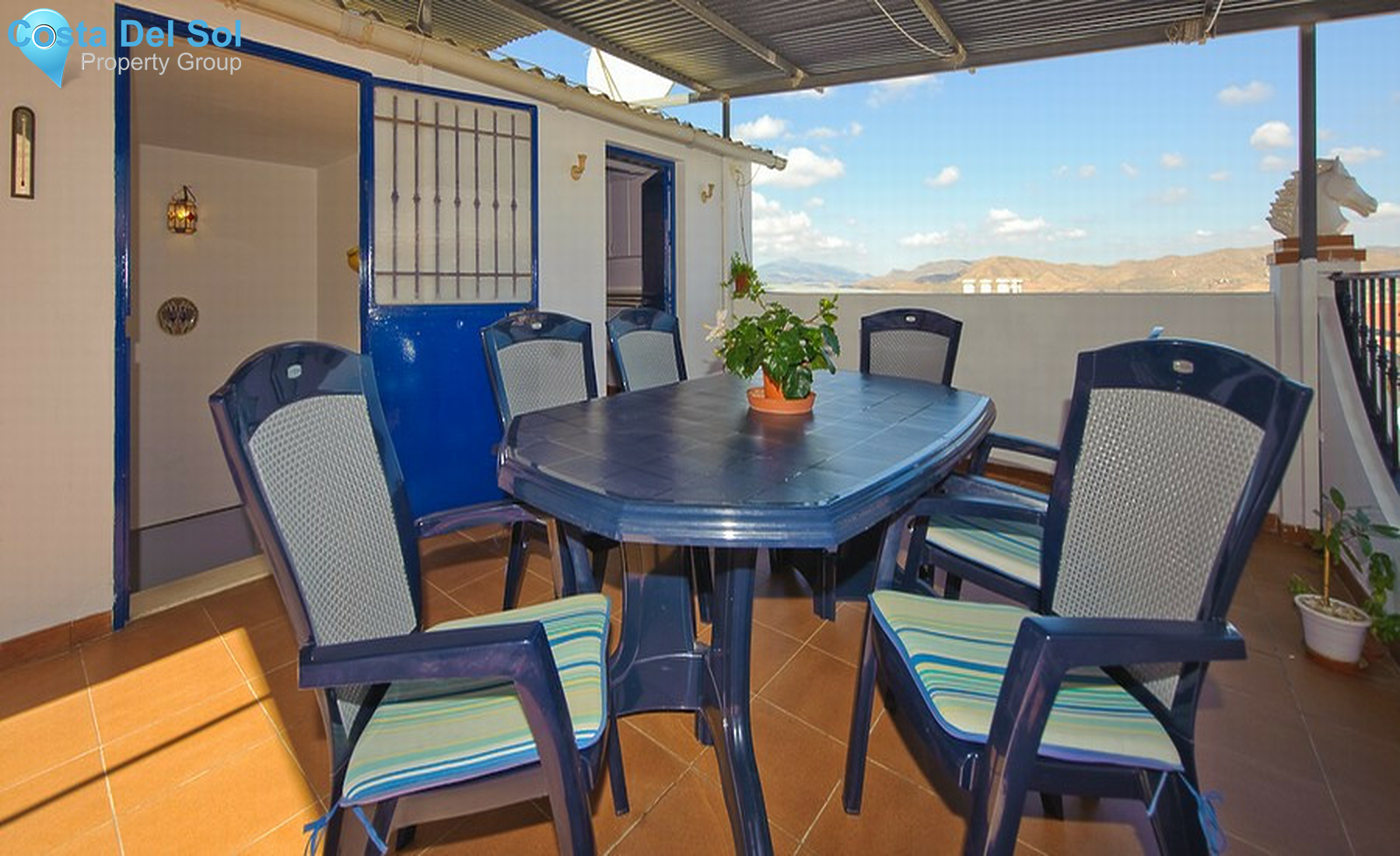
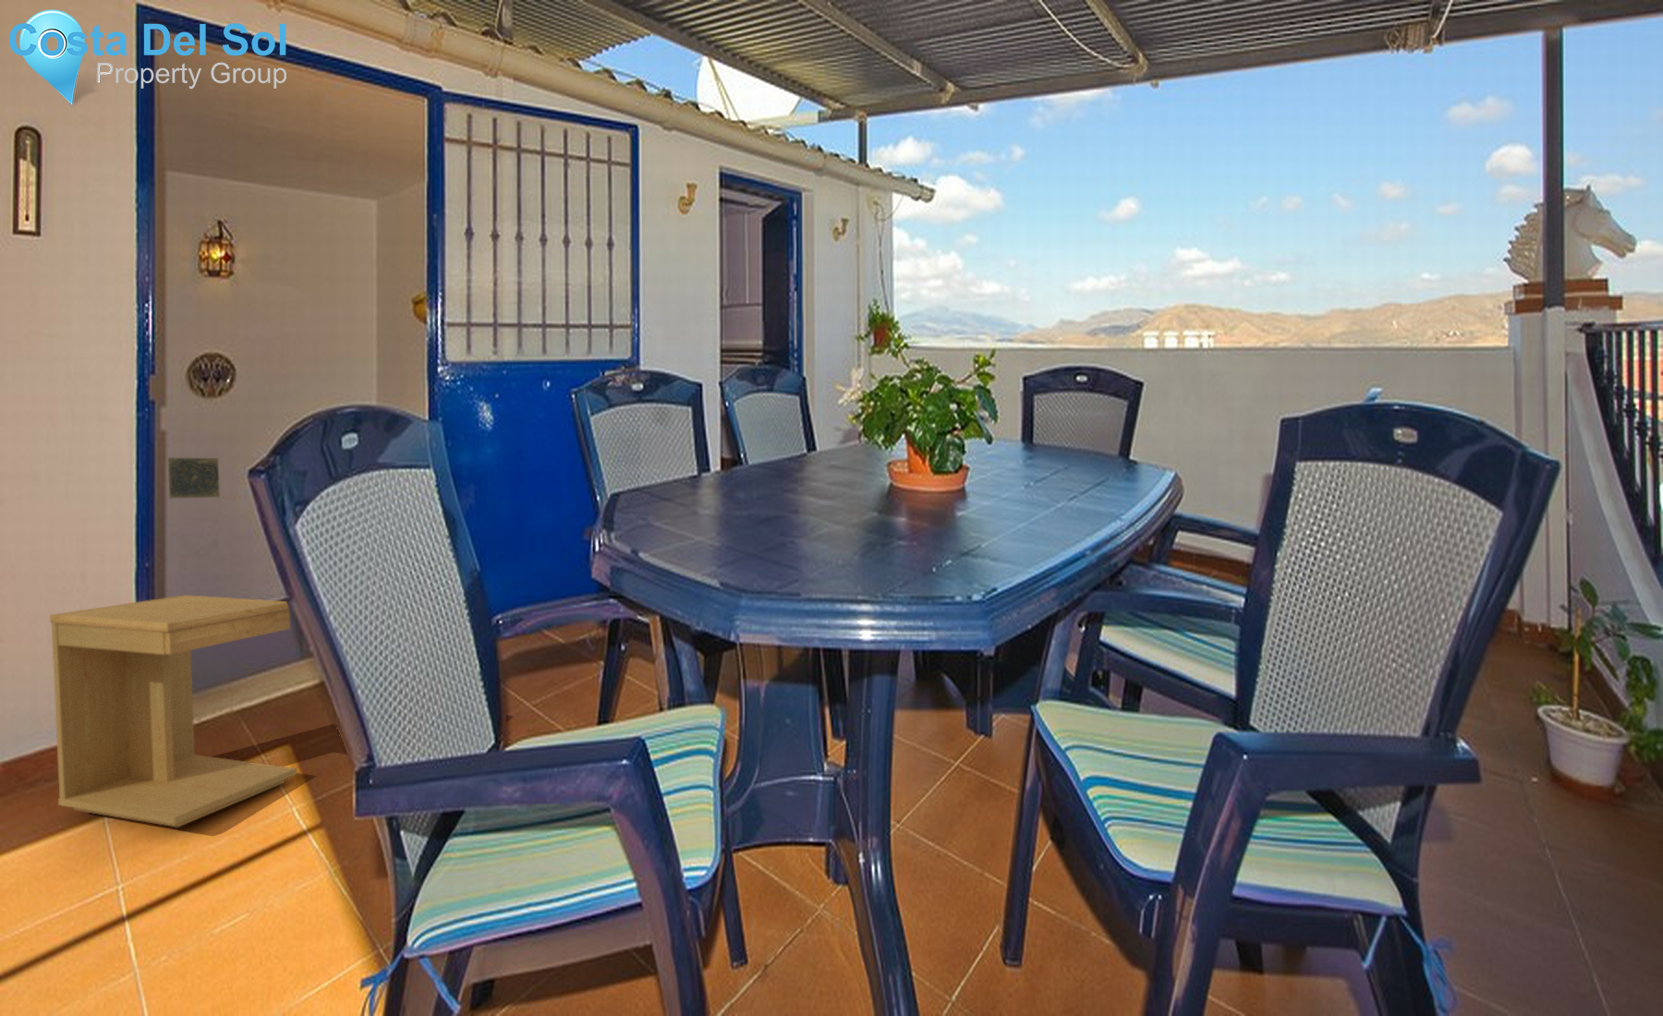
+ side table [49,593,297,828]
+ decorative tile [166,456,221,499]
